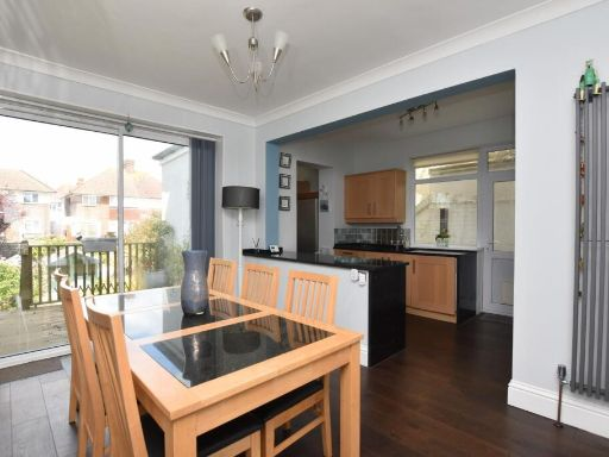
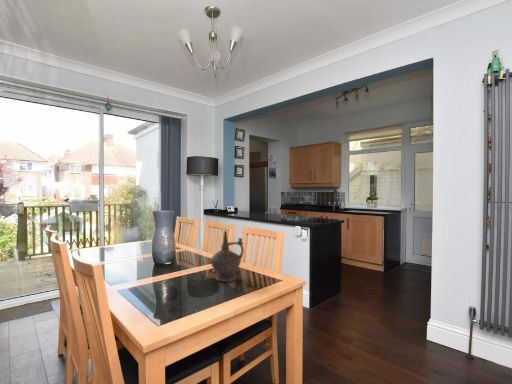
+ ceremonial vessel [210,230,245,283]
